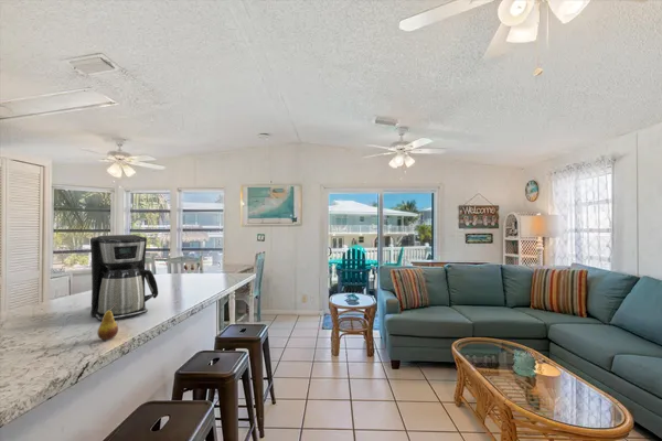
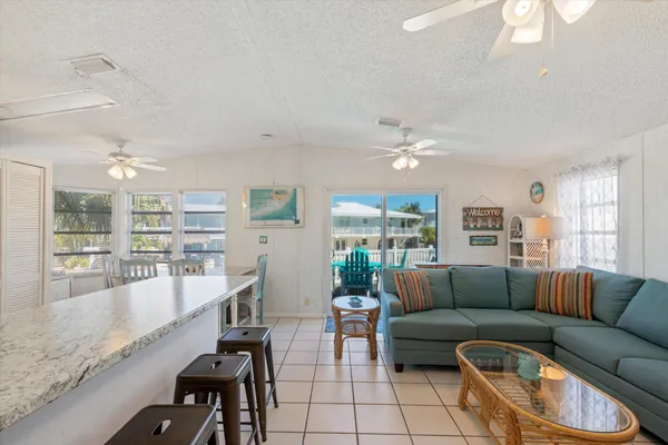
- fruit [97,303,119,341]
- coffee maker [89,234,159,322]
